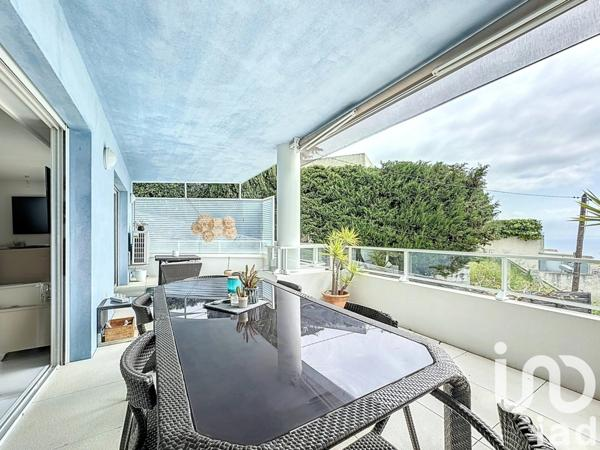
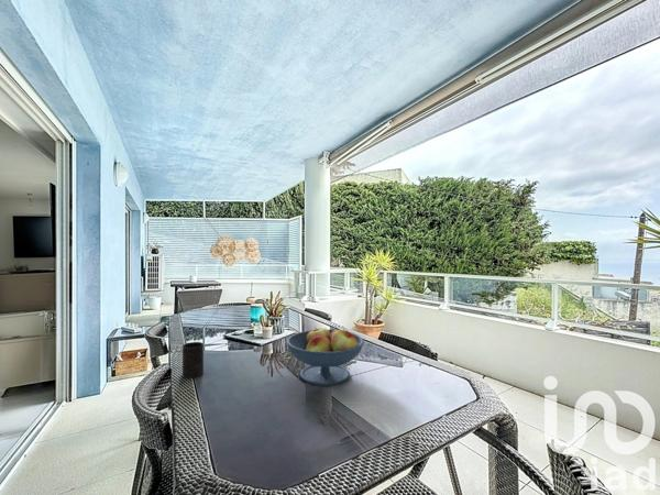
+ cup [182,341,205,380]
+ fruit bowl [286,326,365,386]
